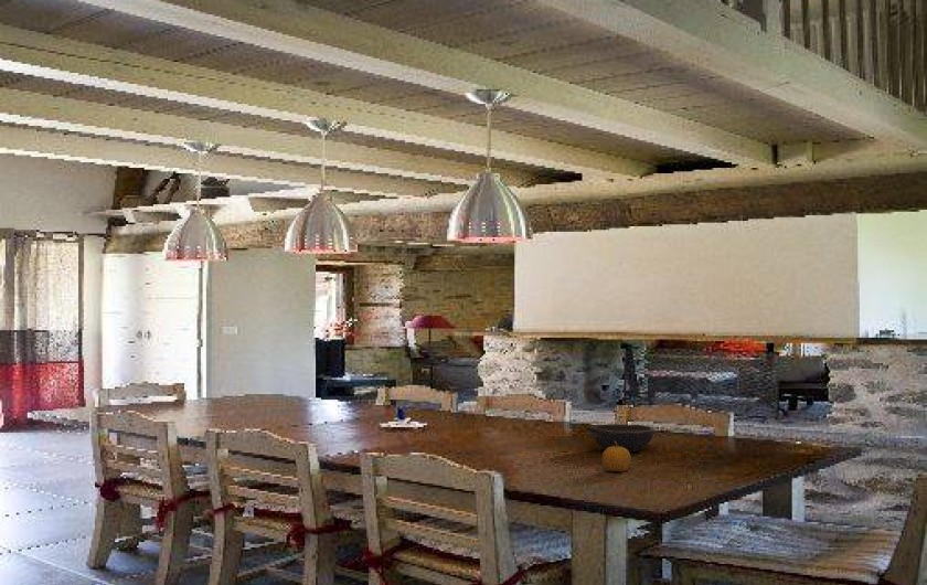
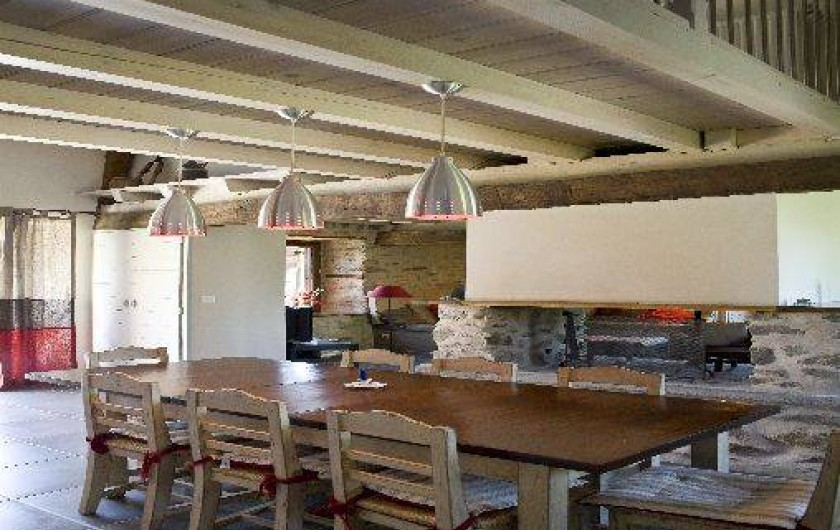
- fruit [601,442,632,472]
- bowl [584,423,659,453]
